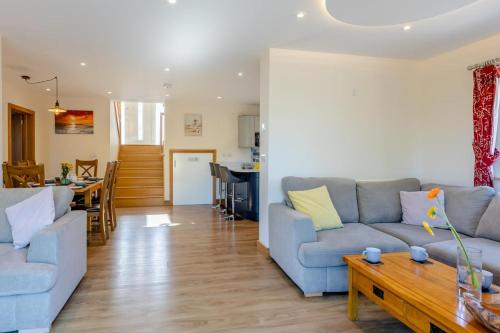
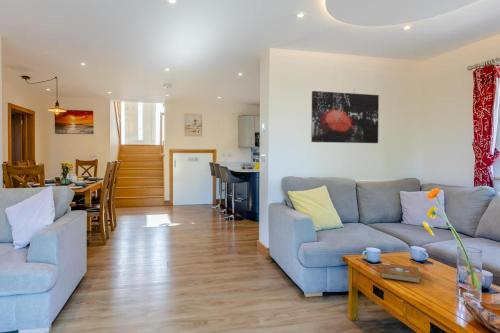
+ wall art [310,90,380,144]
+ book [379,262,421,284]
